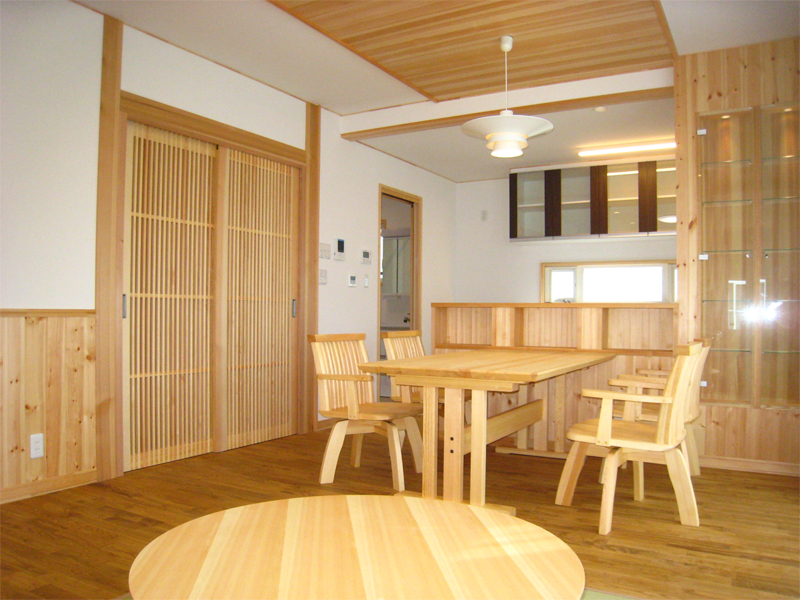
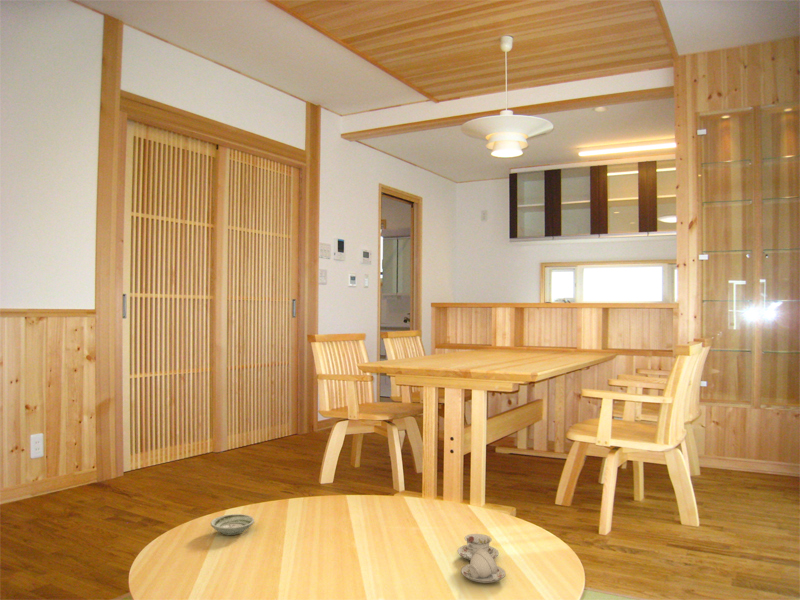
+ saucer [210,513,255,536]
+ chinaware [457,533,506,584]
